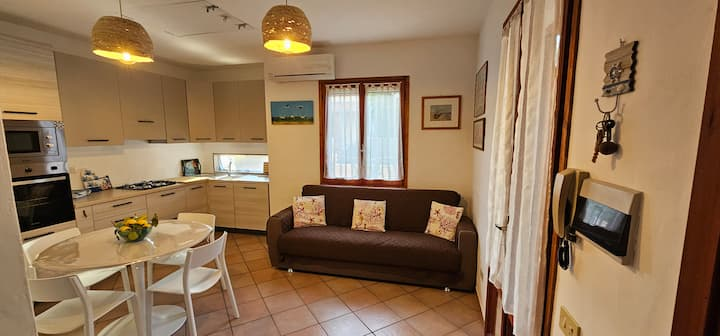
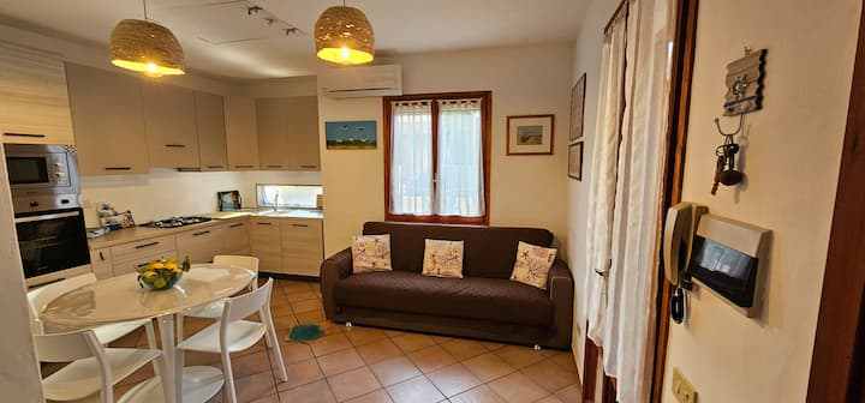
+ bag [284,321,329,345]
